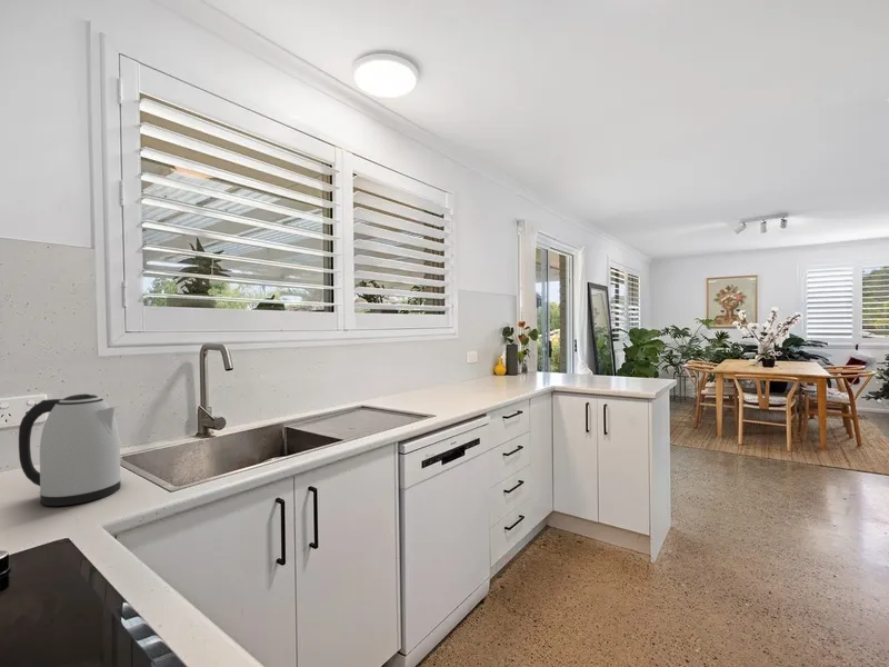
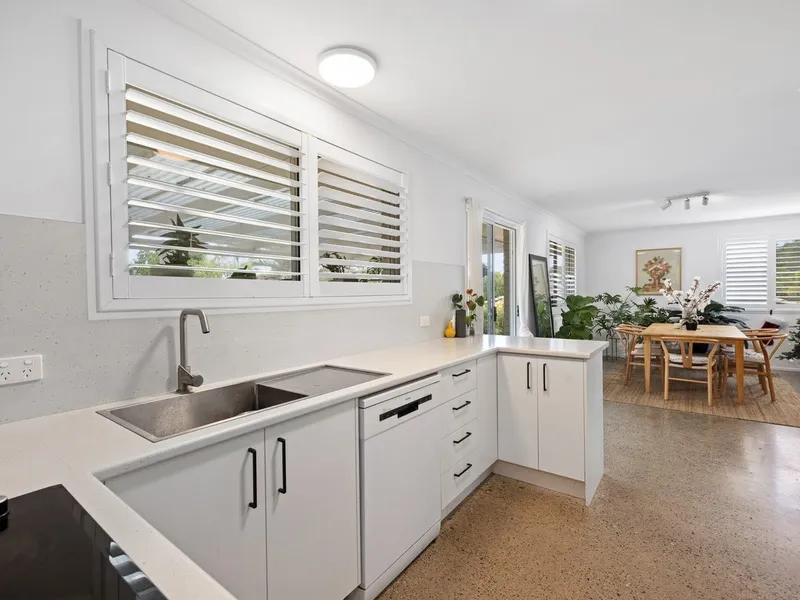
- kettle [18,394,122,507]
